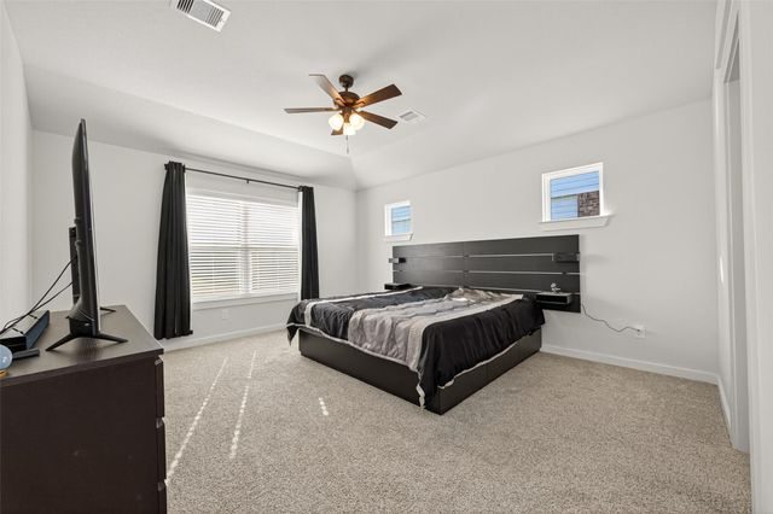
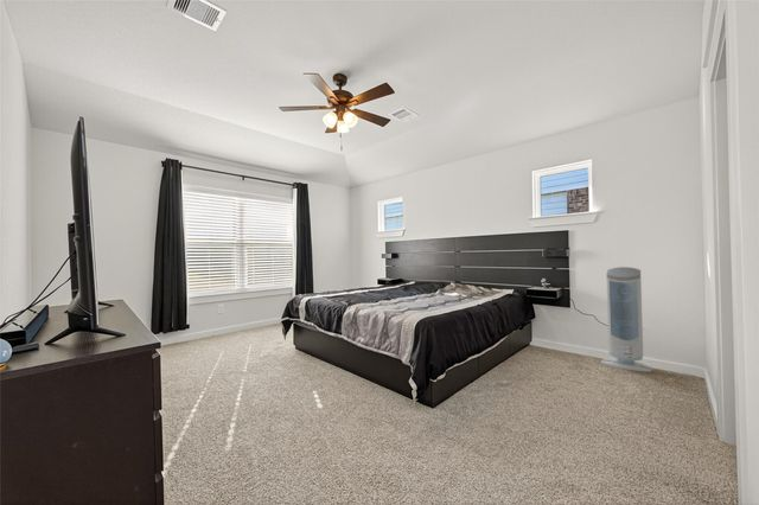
+ air purifier [600,266,653,373]
